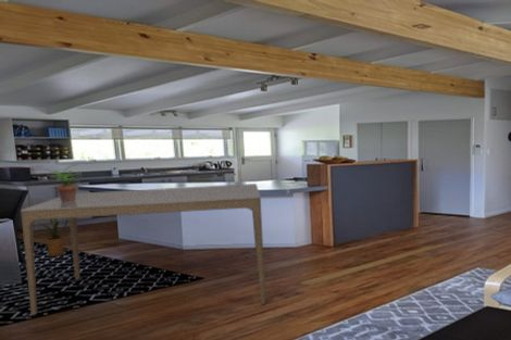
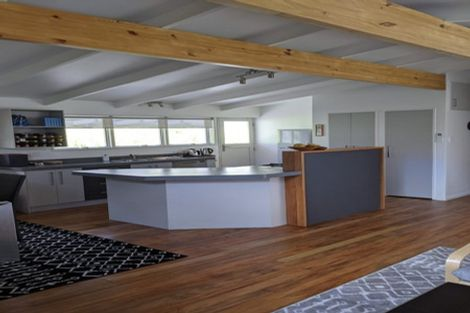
- dining table [20,182,266,316]
- potted plant [42,163,84,201]
- house plant [35,218,71,257]
